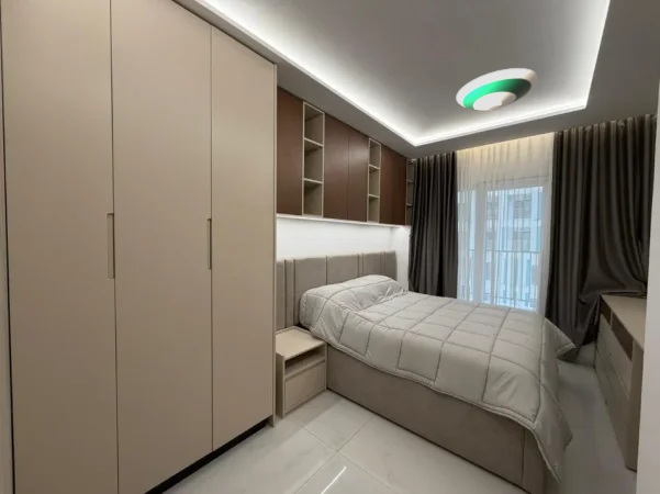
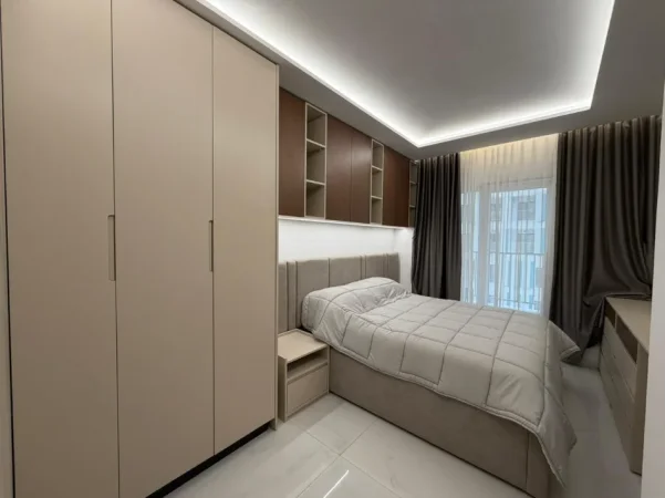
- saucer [455,67,539,112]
